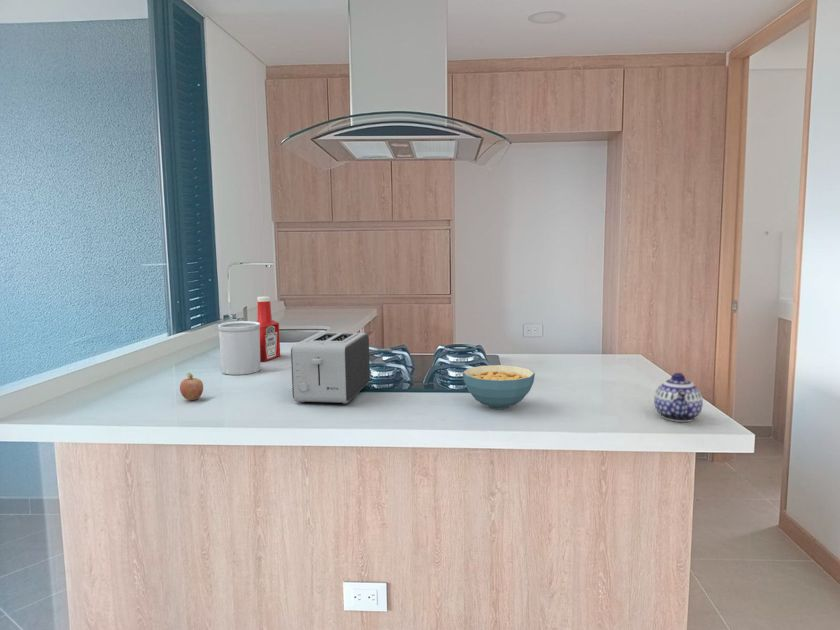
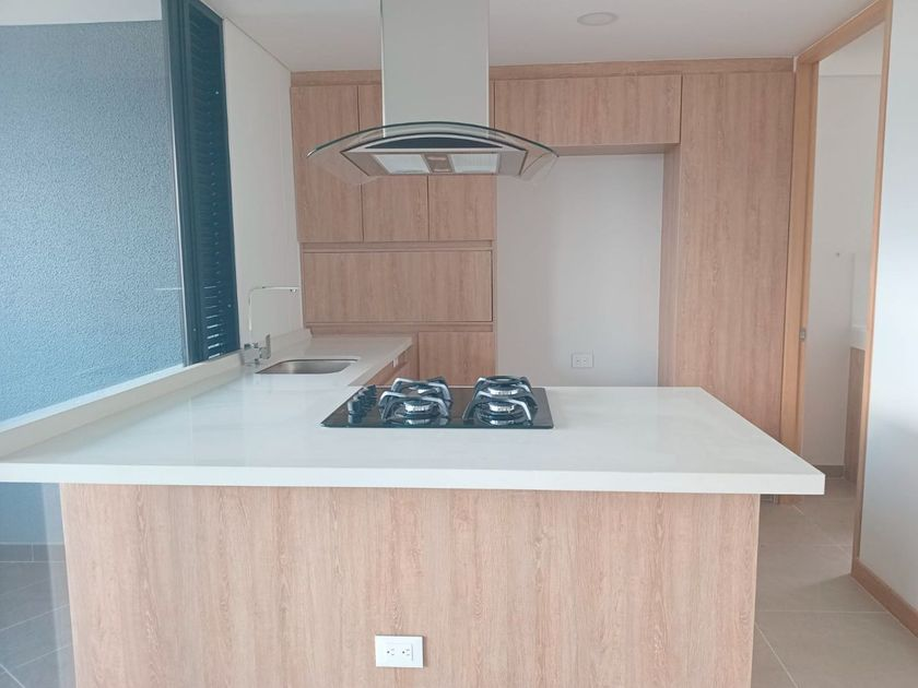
- fruit [179,371,204,401]
- cereal bowl [462,364,536,410]
- utensil holder [217,320,261,376]
- soap bottle [256,295,281,363]
- teapot [653,372,704,423]
- toaster [290,331,371,405]
